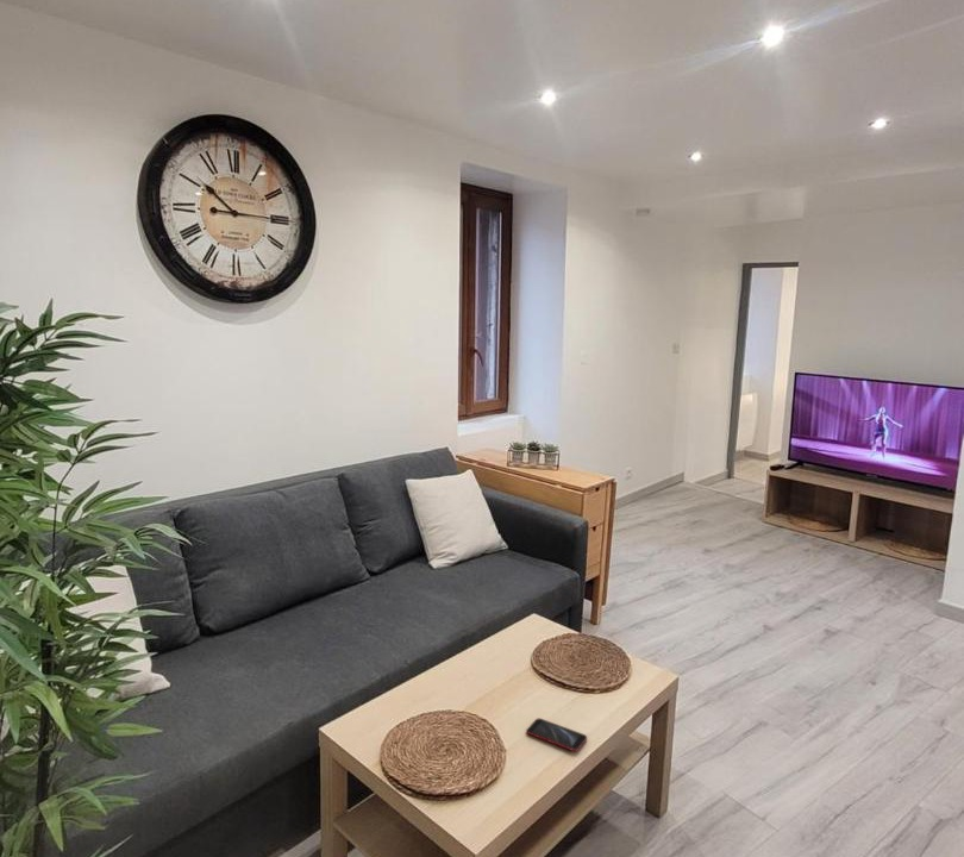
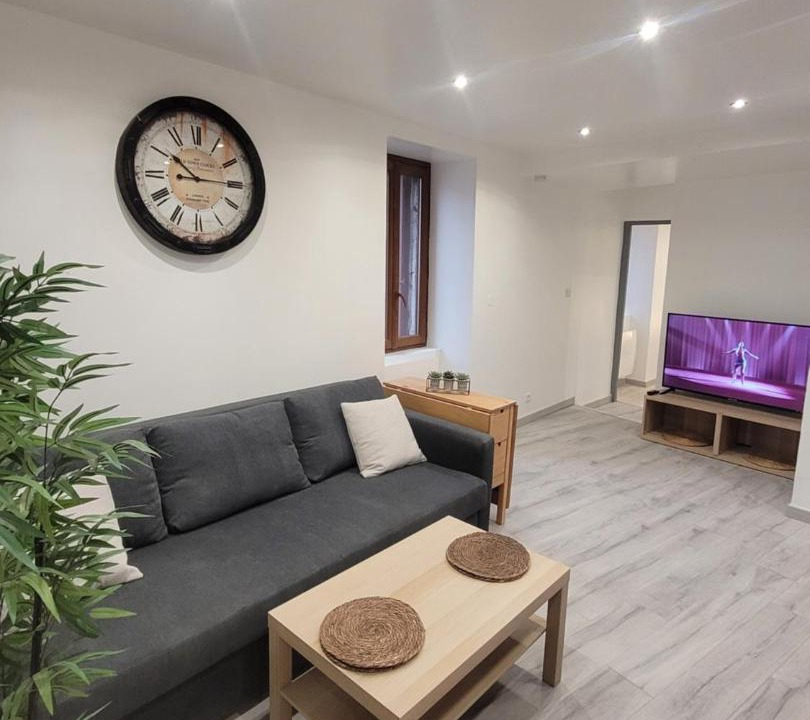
- smartphone [525,718,588,752]
